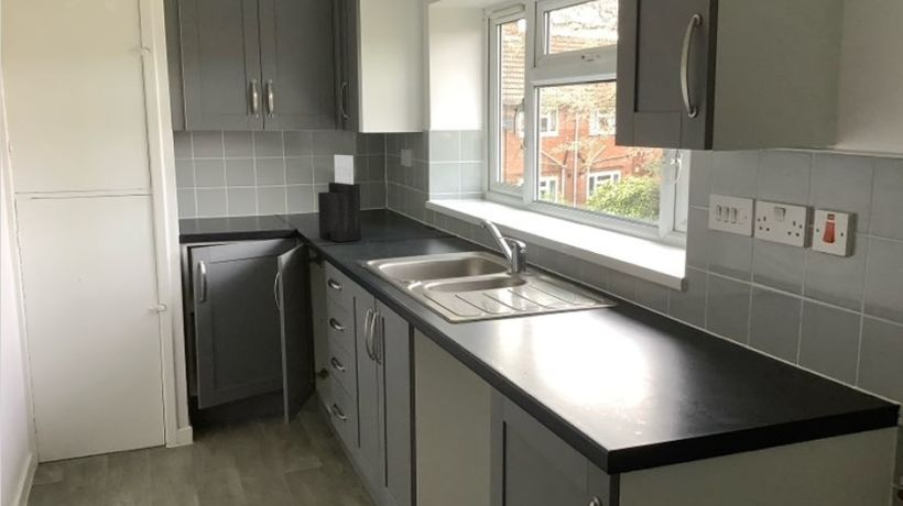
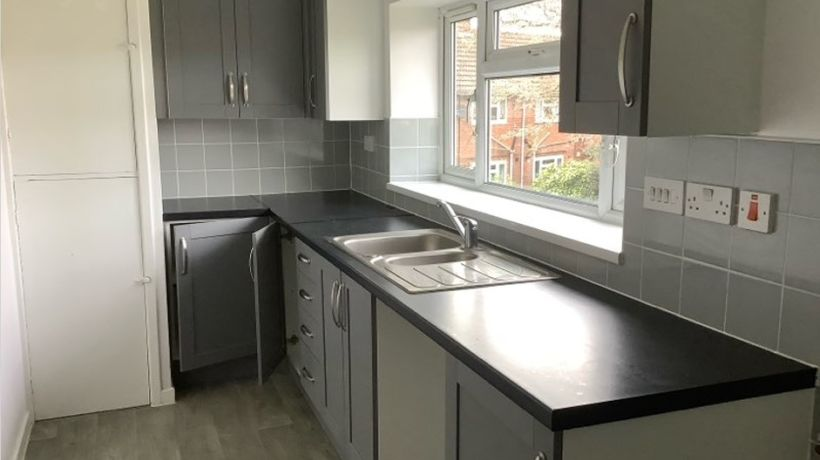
- knife block [317,154,362,243]
